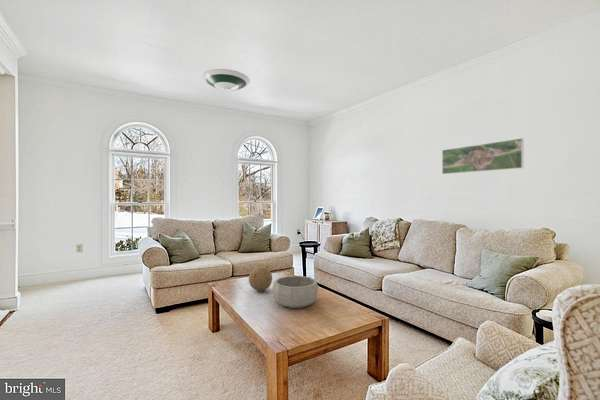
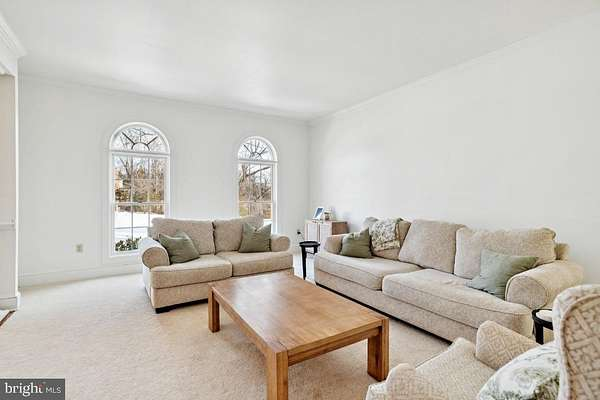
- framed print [441,137,525,175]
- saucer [201,68,251,93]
- decorative ball [248,266,273,292]
- decorative bowl [272,275,319,309]
